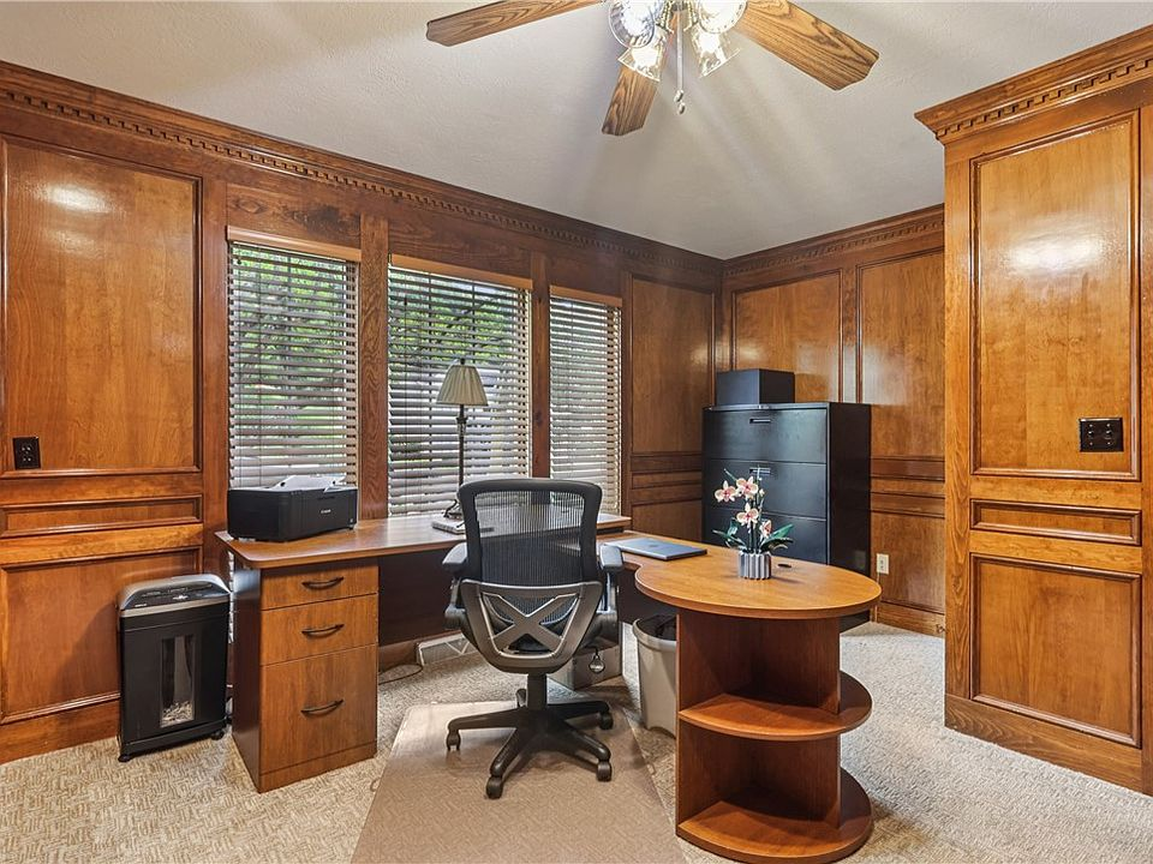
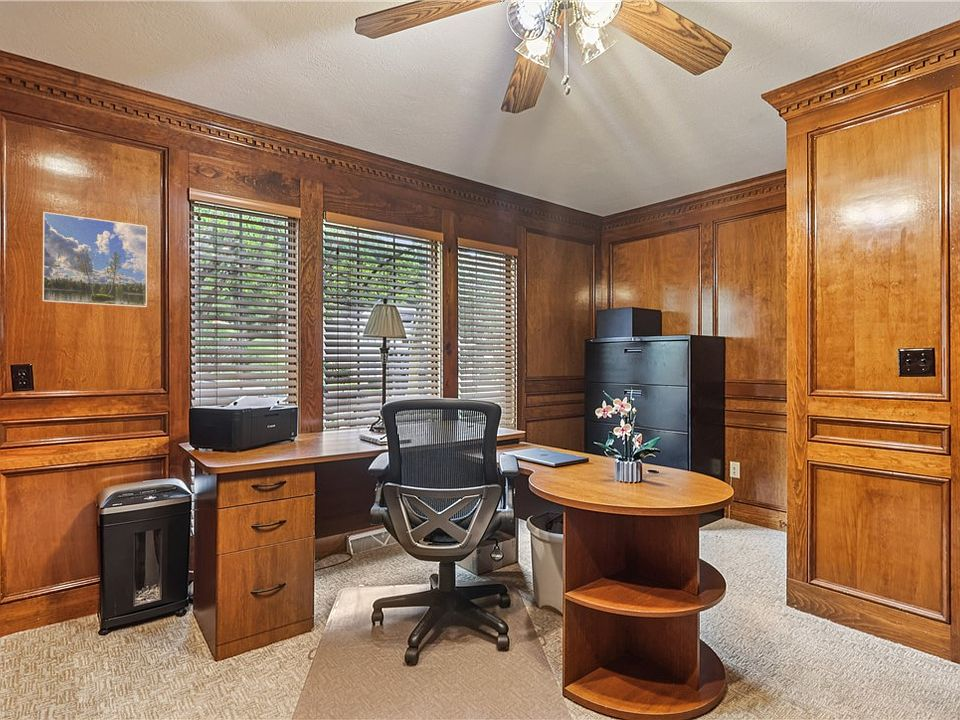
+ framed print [42,211,148,308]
